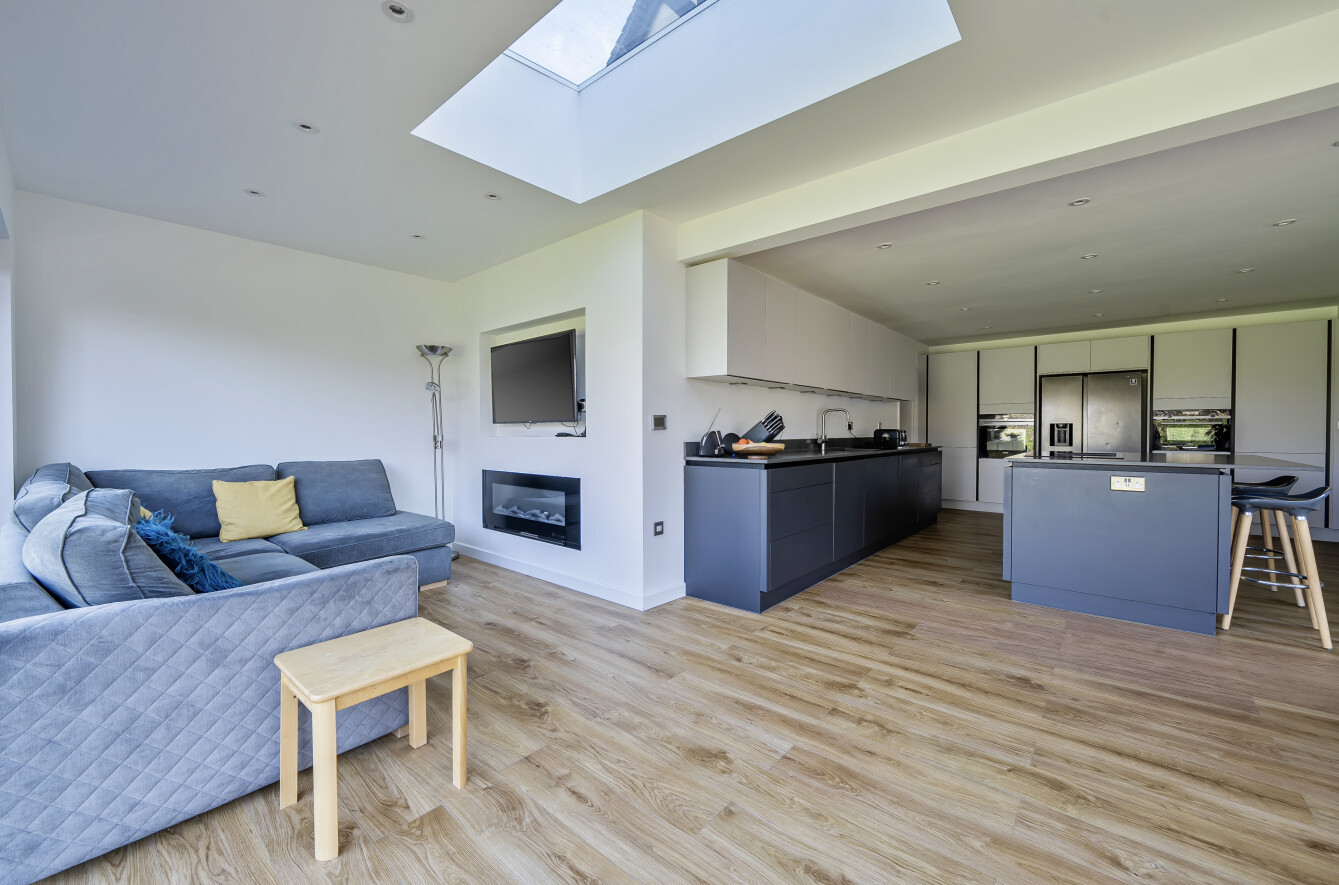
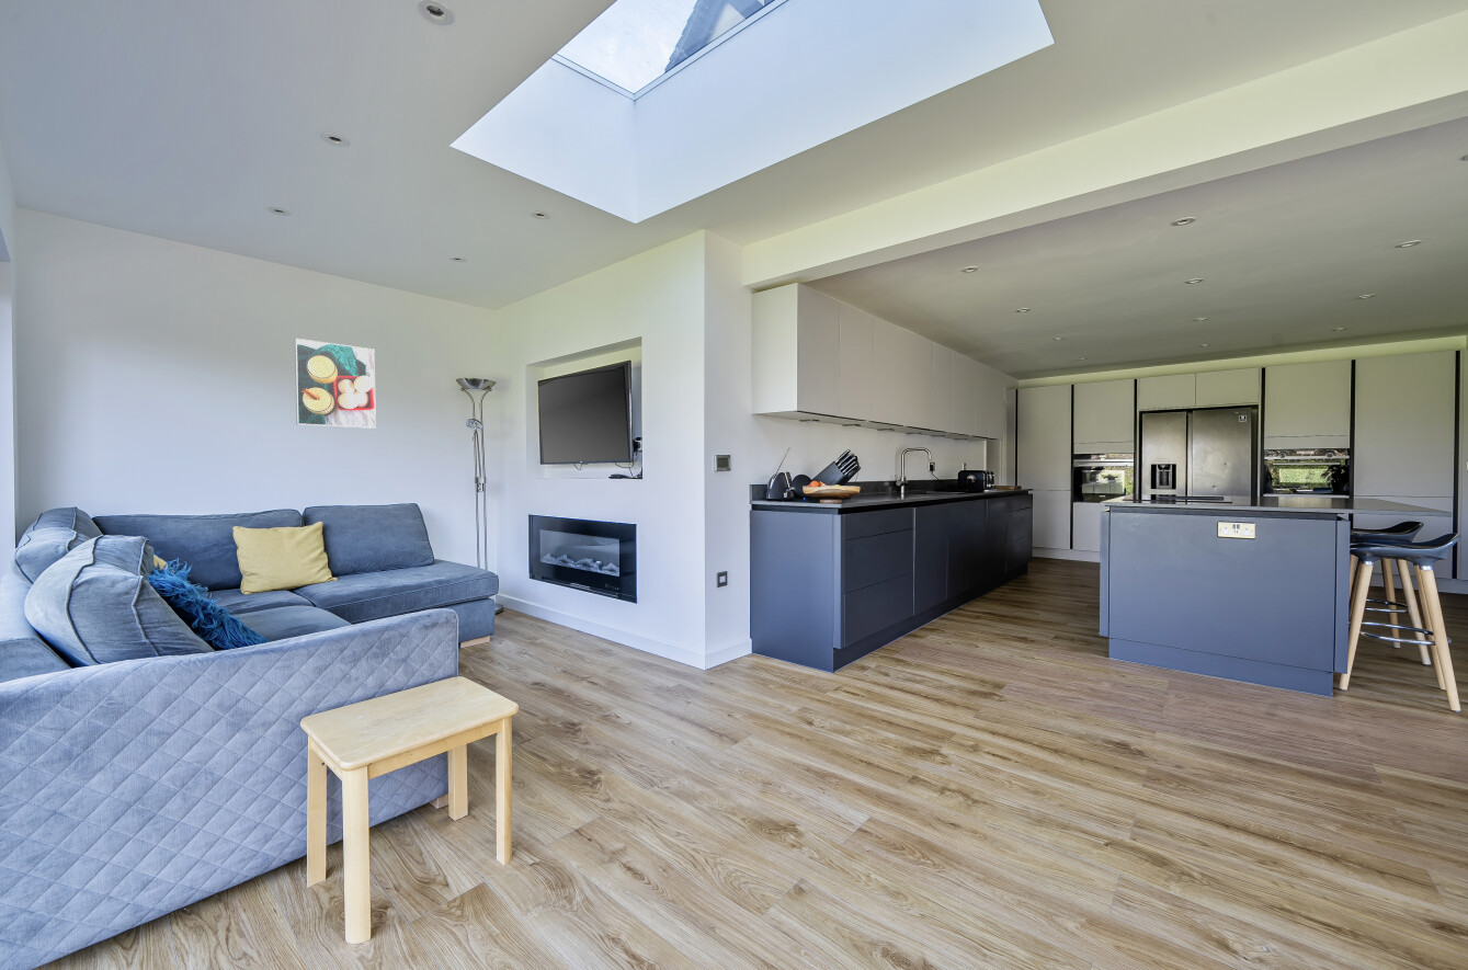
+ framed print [294,338,377,430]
